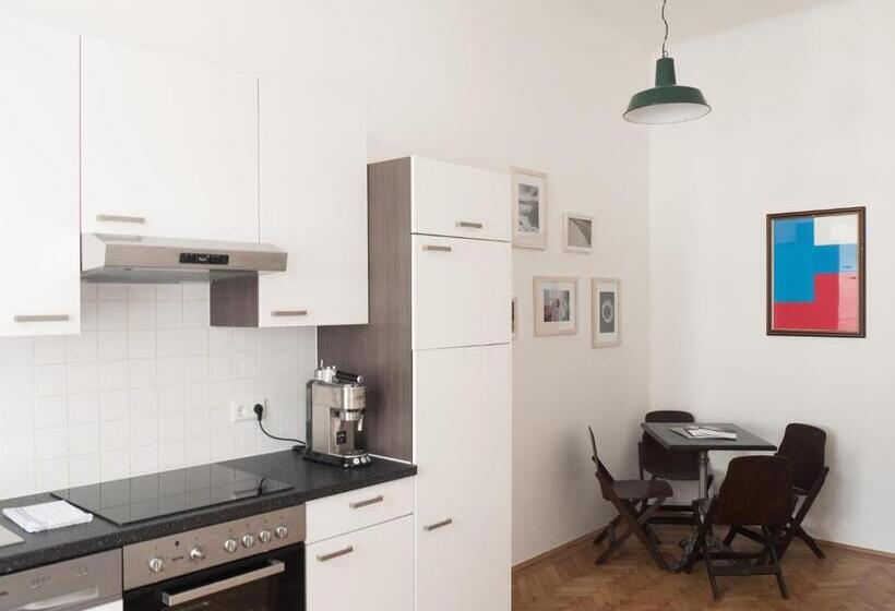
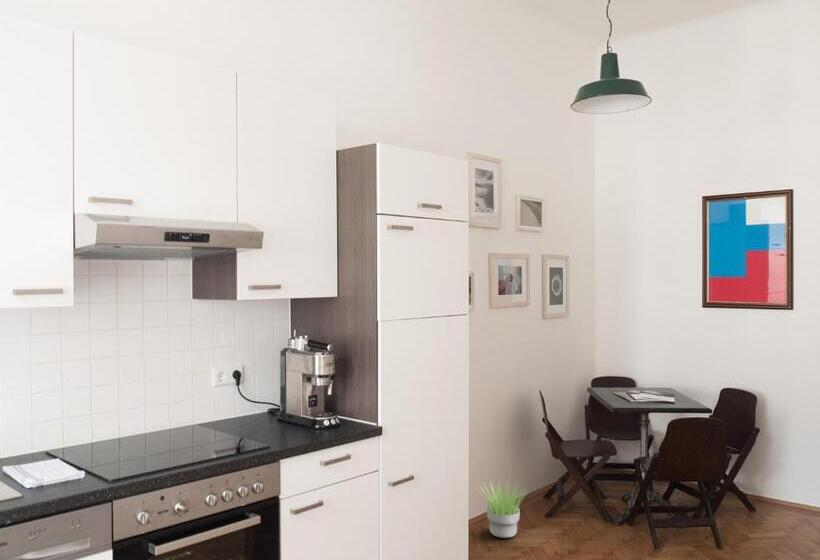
+ potted plant [476,479,528,539]
